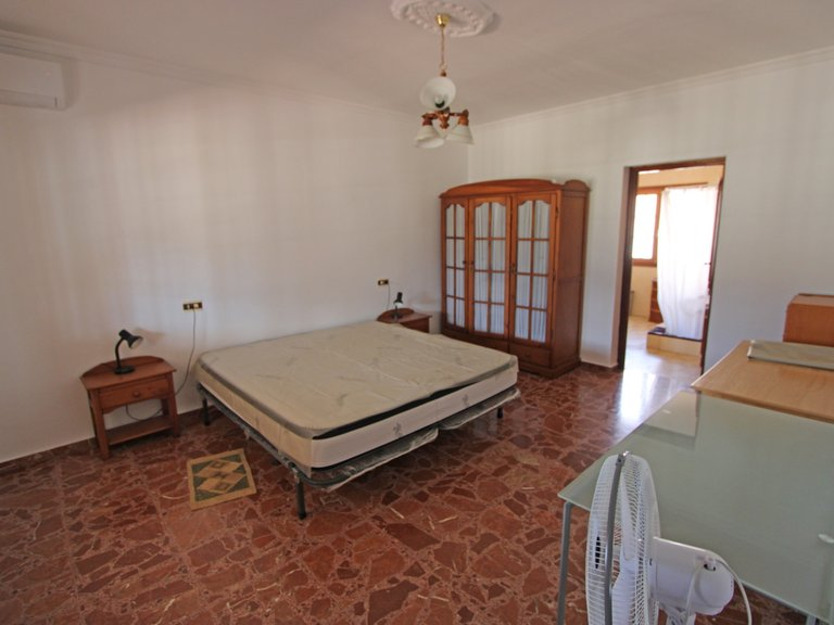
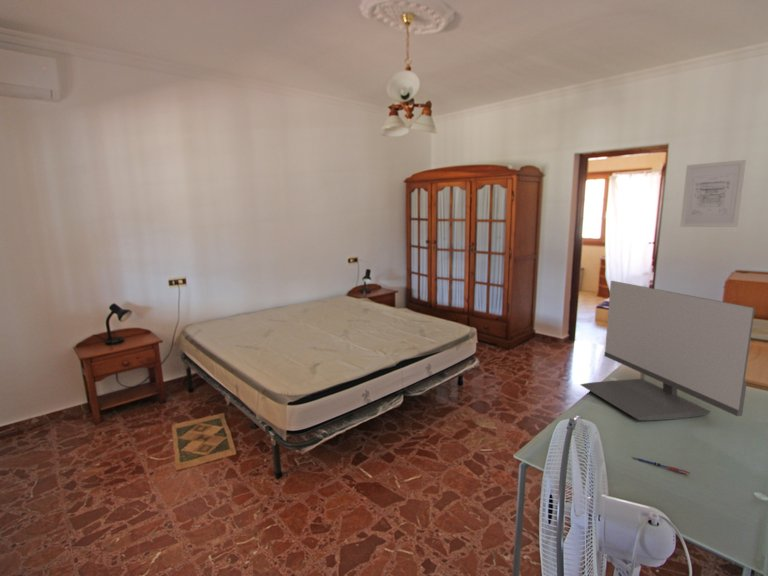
+ wall art [679,159,747,228]
+ computer monitor [580,280,756,421]
+ pen [632,456,691,476]
